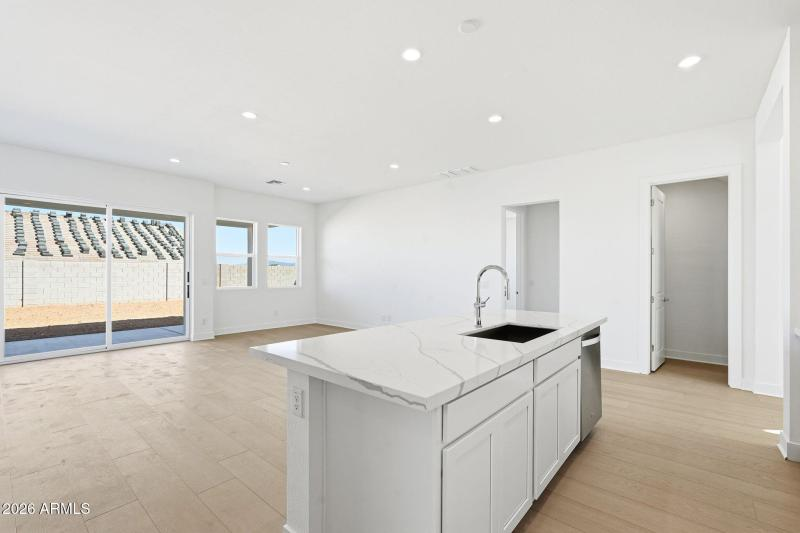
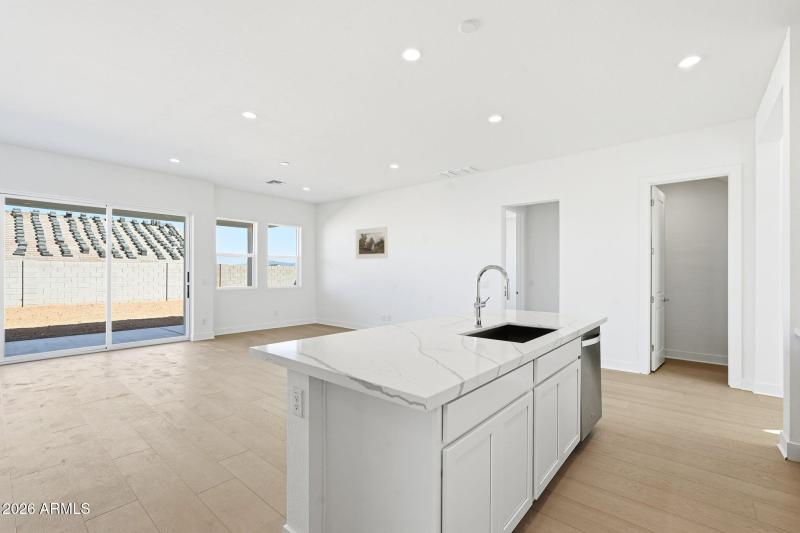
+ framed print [355,226,390,260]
